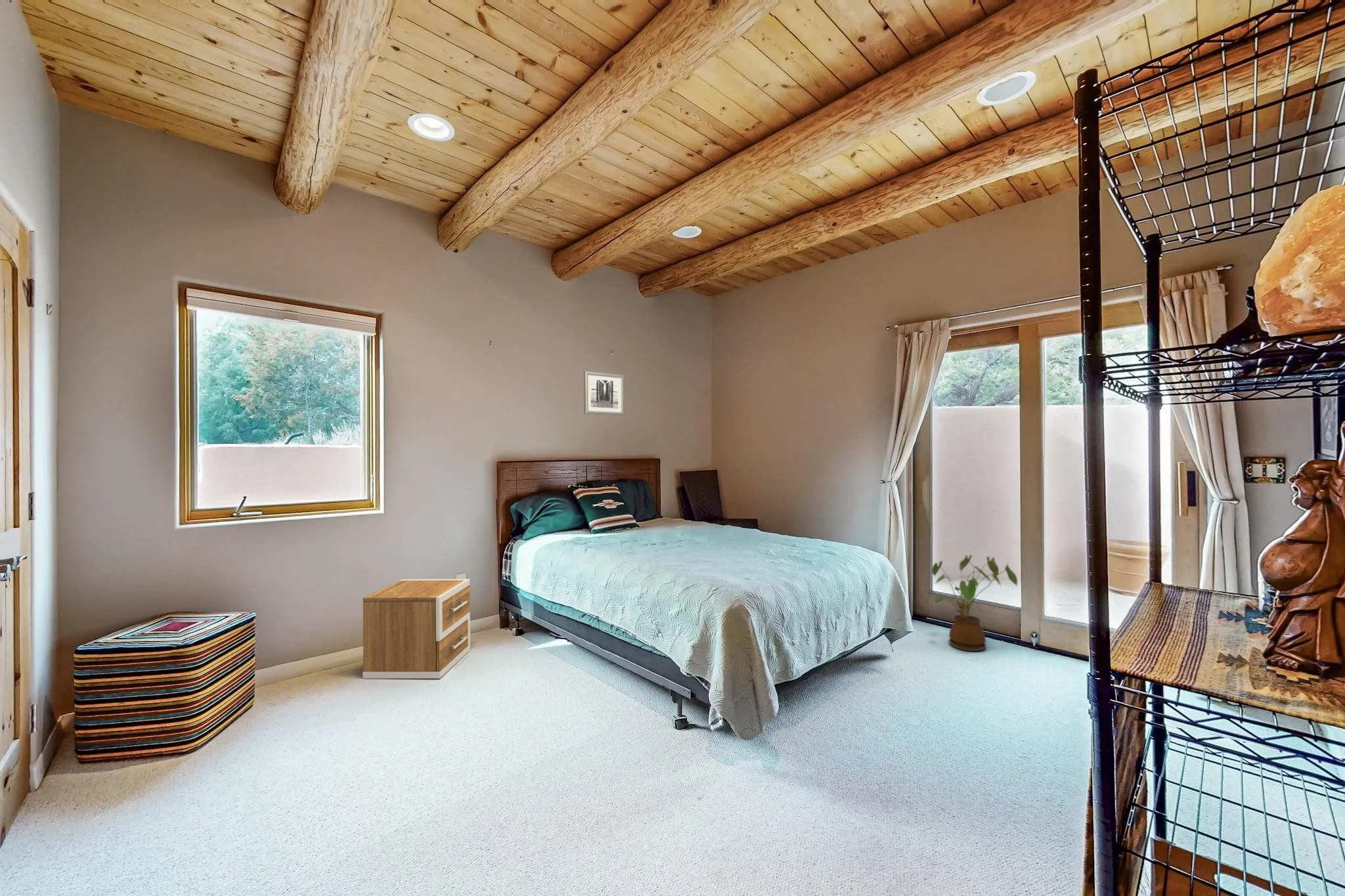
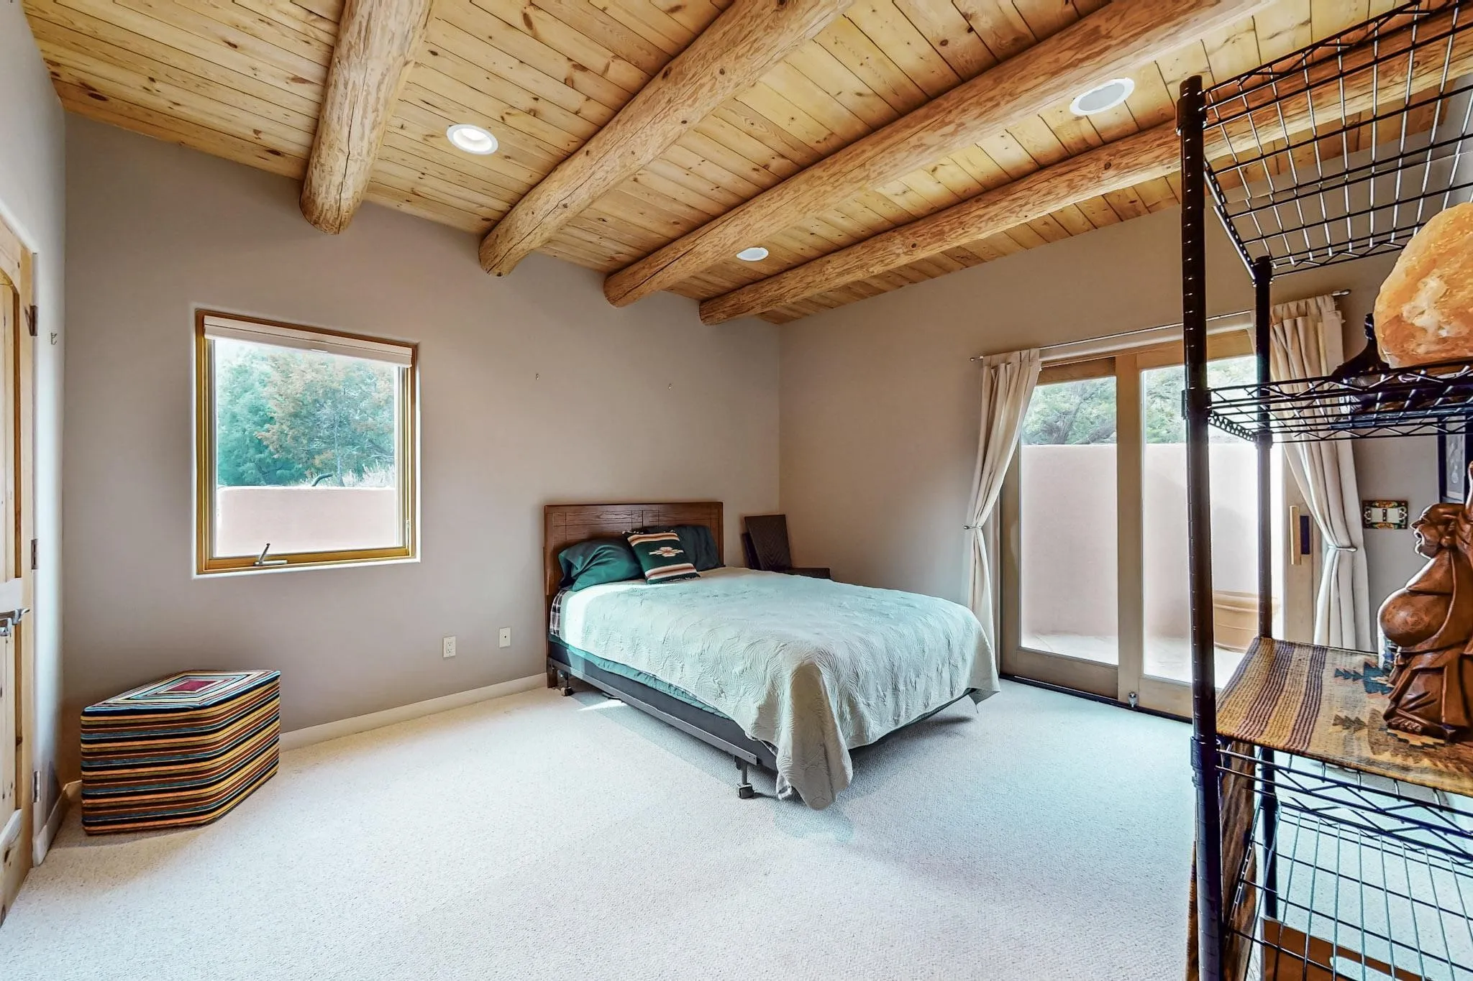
- house plant [931,555,1018,652]
- wall art [583,371,625,416]
- nightstand [362,578,471,679]
